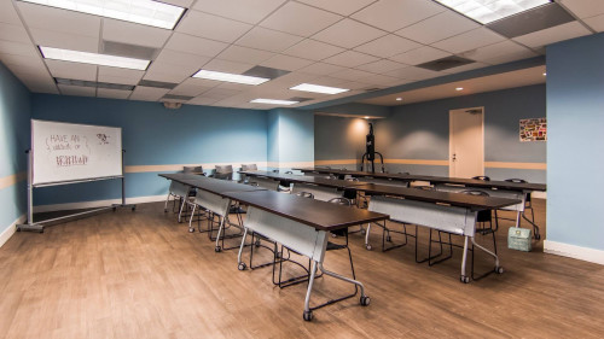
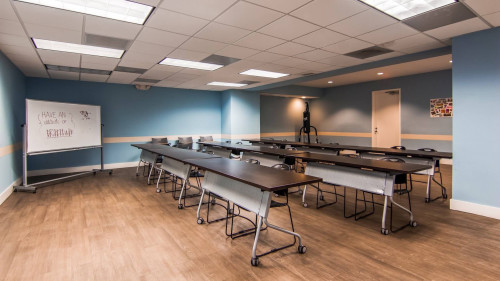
- bag [507,226,533,252]
